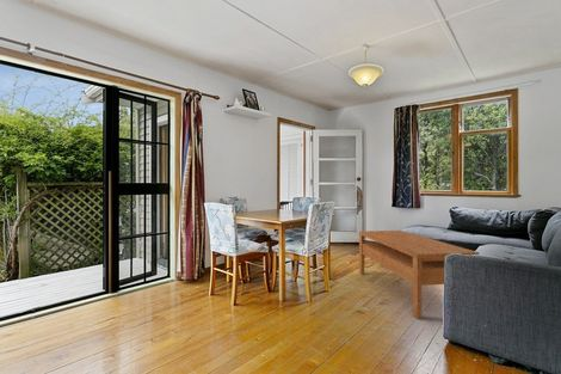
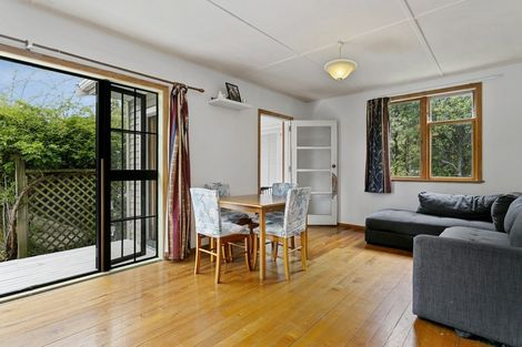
- coffee table [358,229,480,319]
